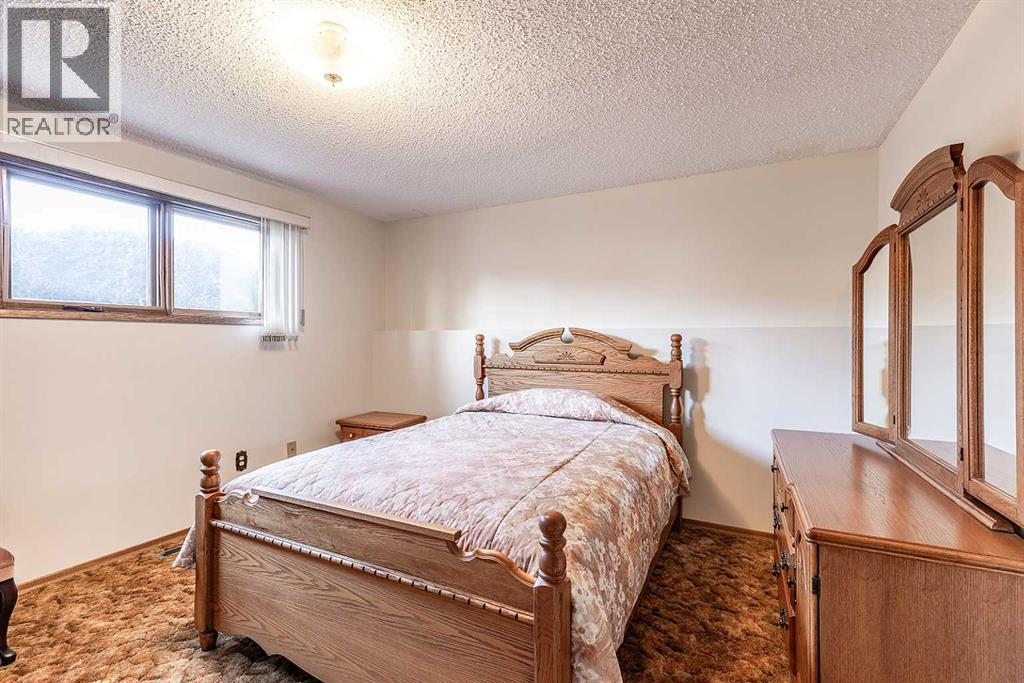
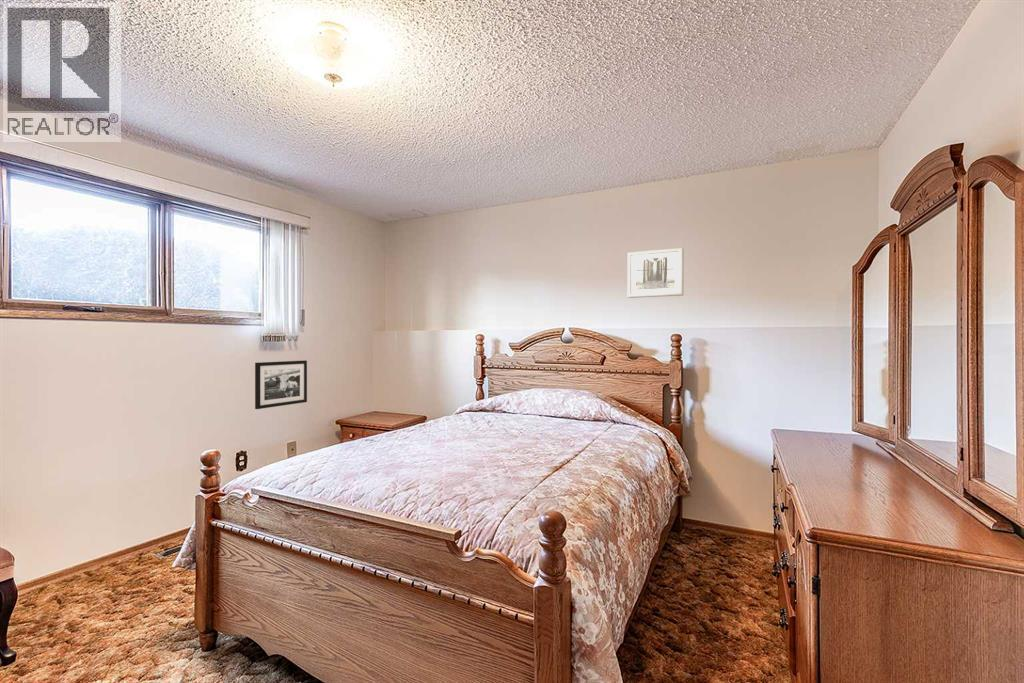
+ picture frame [254,359,308,410]
+ wall art [627,247,684,299]
